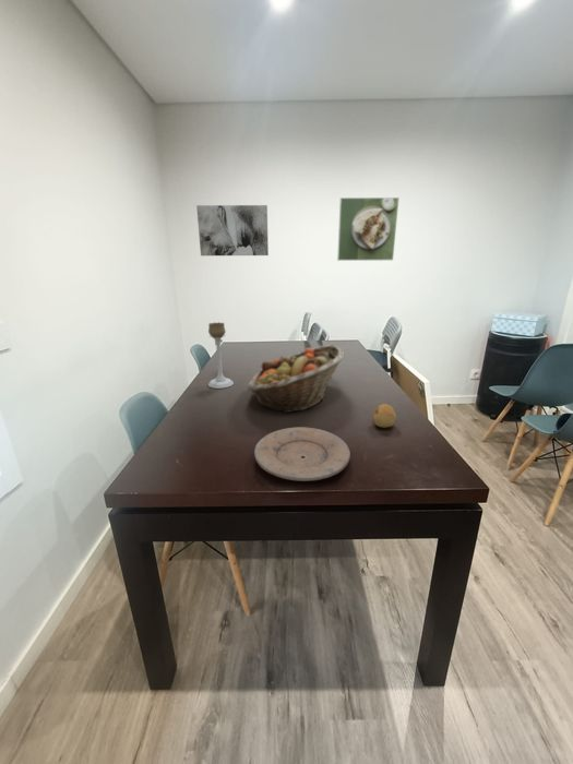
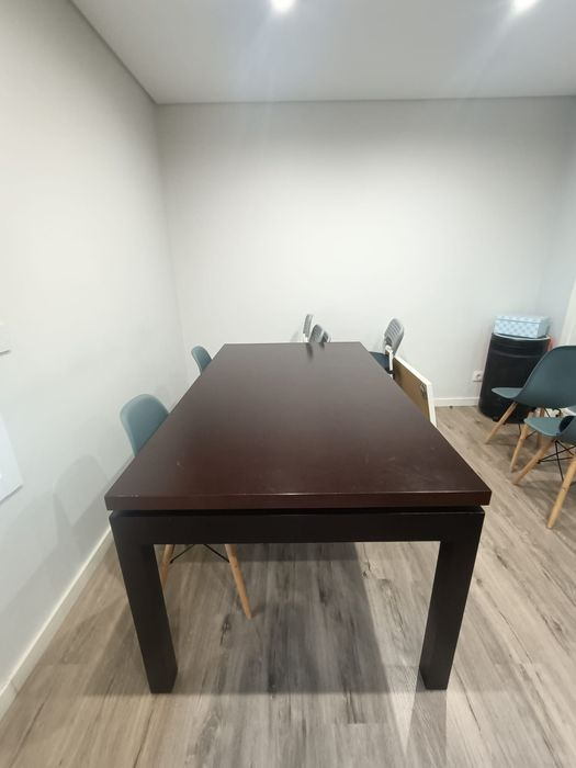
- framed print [336,196,401,262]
- fruit [372,403,397,429]
- candle holder [207,321,235,390]
- plate [253,426,351,482]
- wall art [195,204,270,256]
- fruit basket [247,344,345,414]
